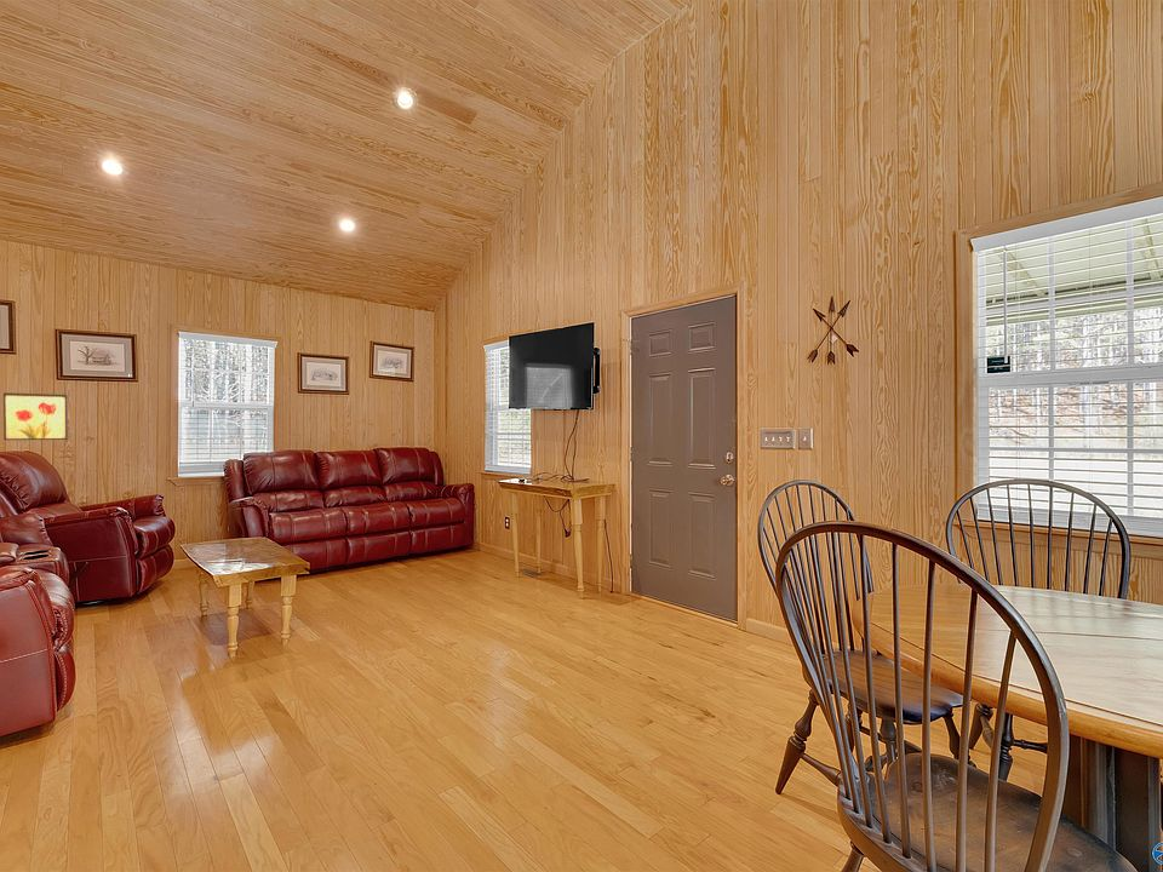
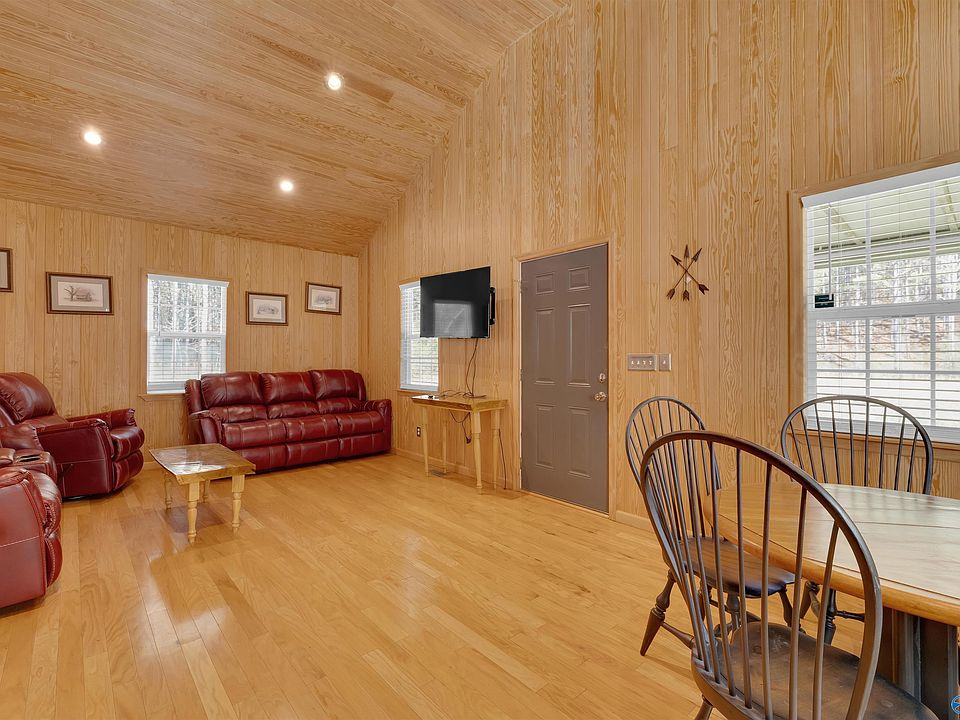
- wall art [2,391,69,441]
